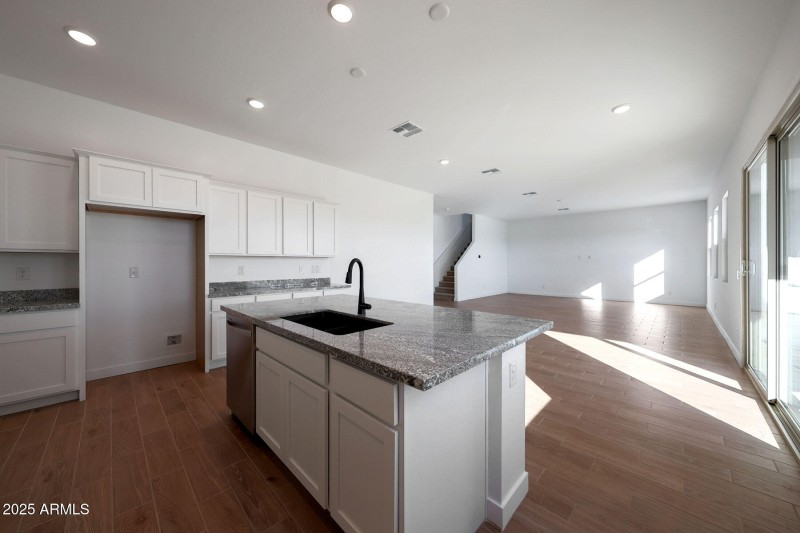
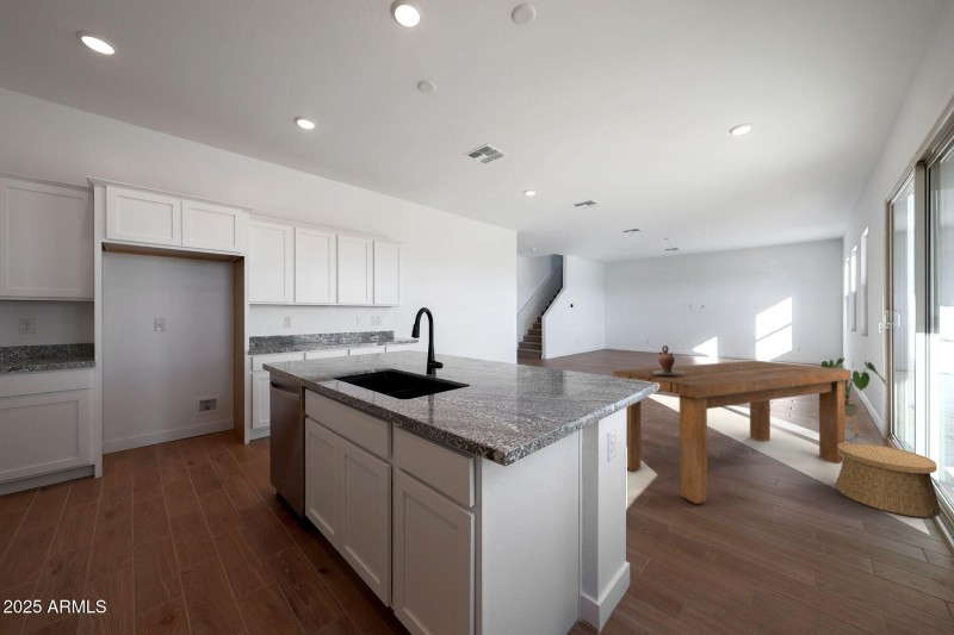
+ dining table [612,360,853,505]
+ house plant [820,356,887,435]
+ basket [835,442,942,518]
+ ceramic jug [653,344,684,374]
